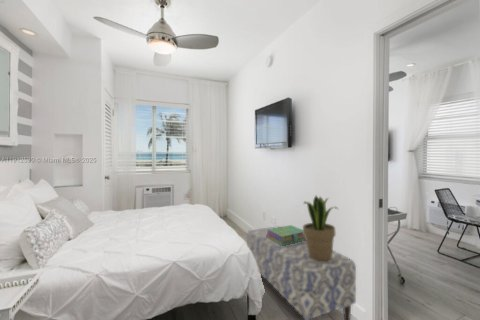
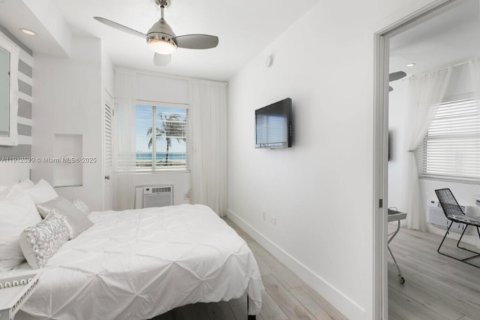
- bench [246,225,357,320]
- stack of books [266,224,306,246]
- potted plant [302,195,340,261]
